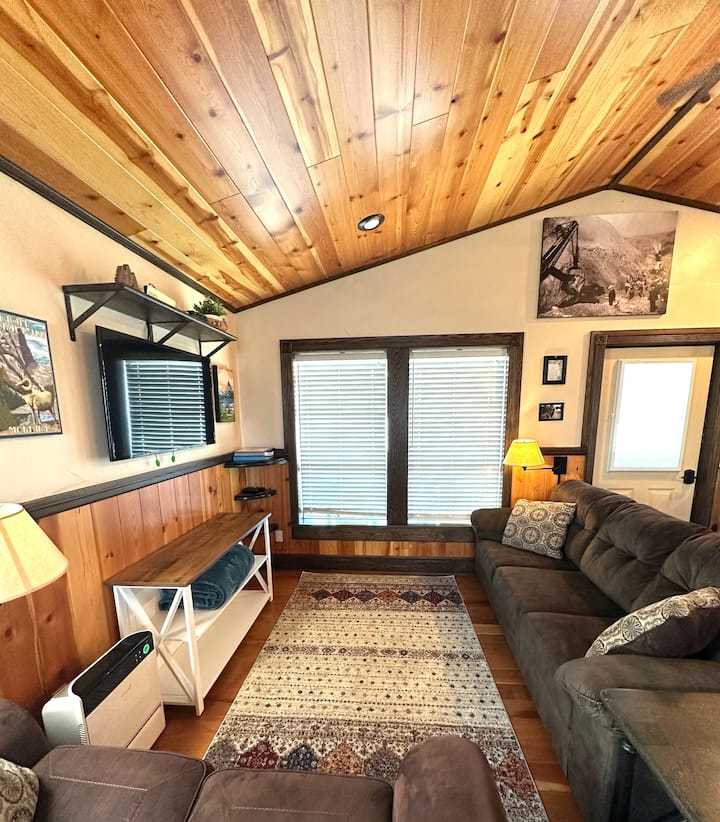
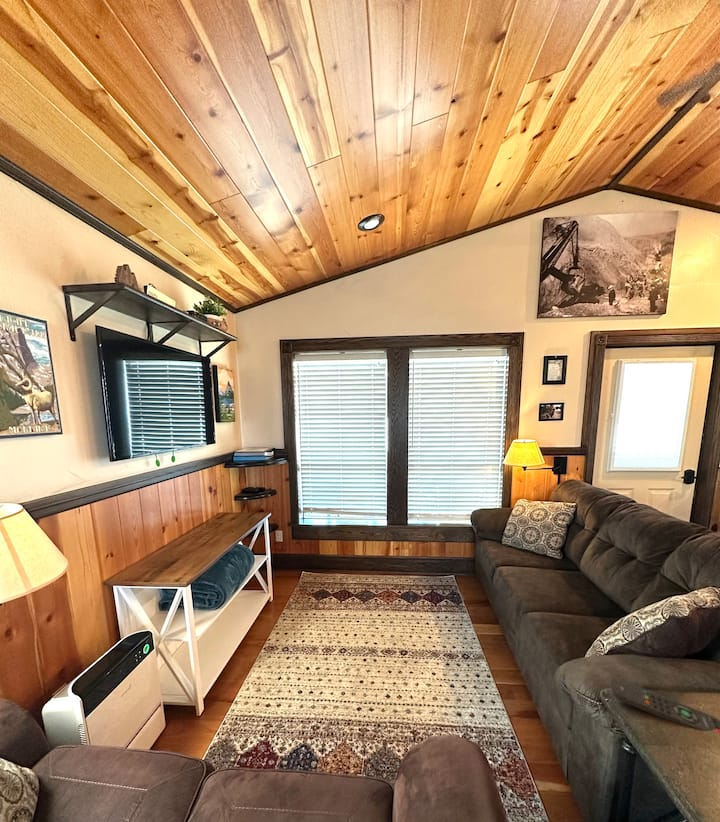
+ remote control [610,677,720,734]
